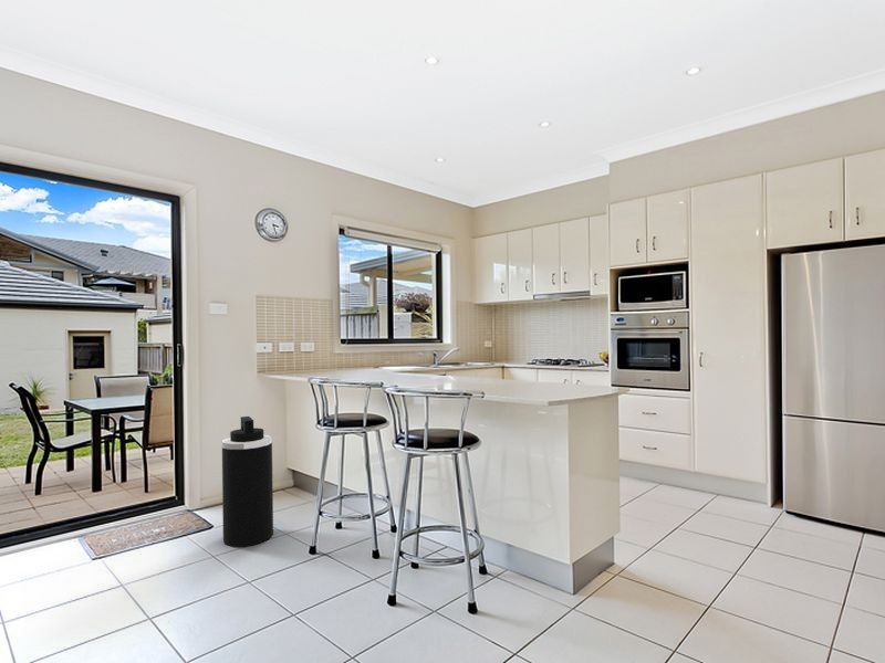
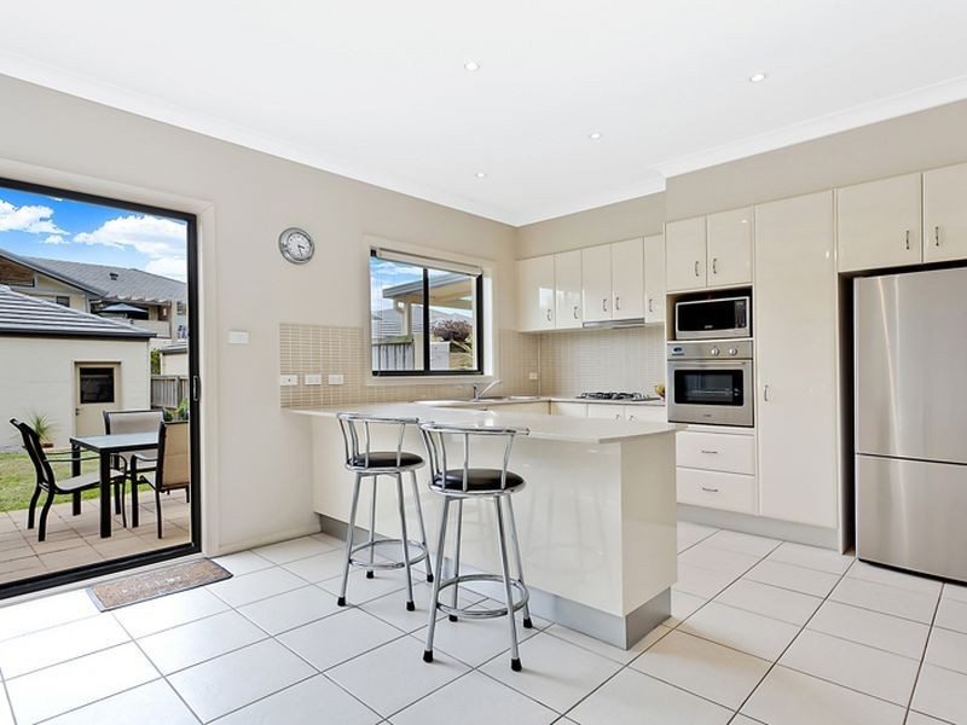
- trash can [220,415,274,548]
